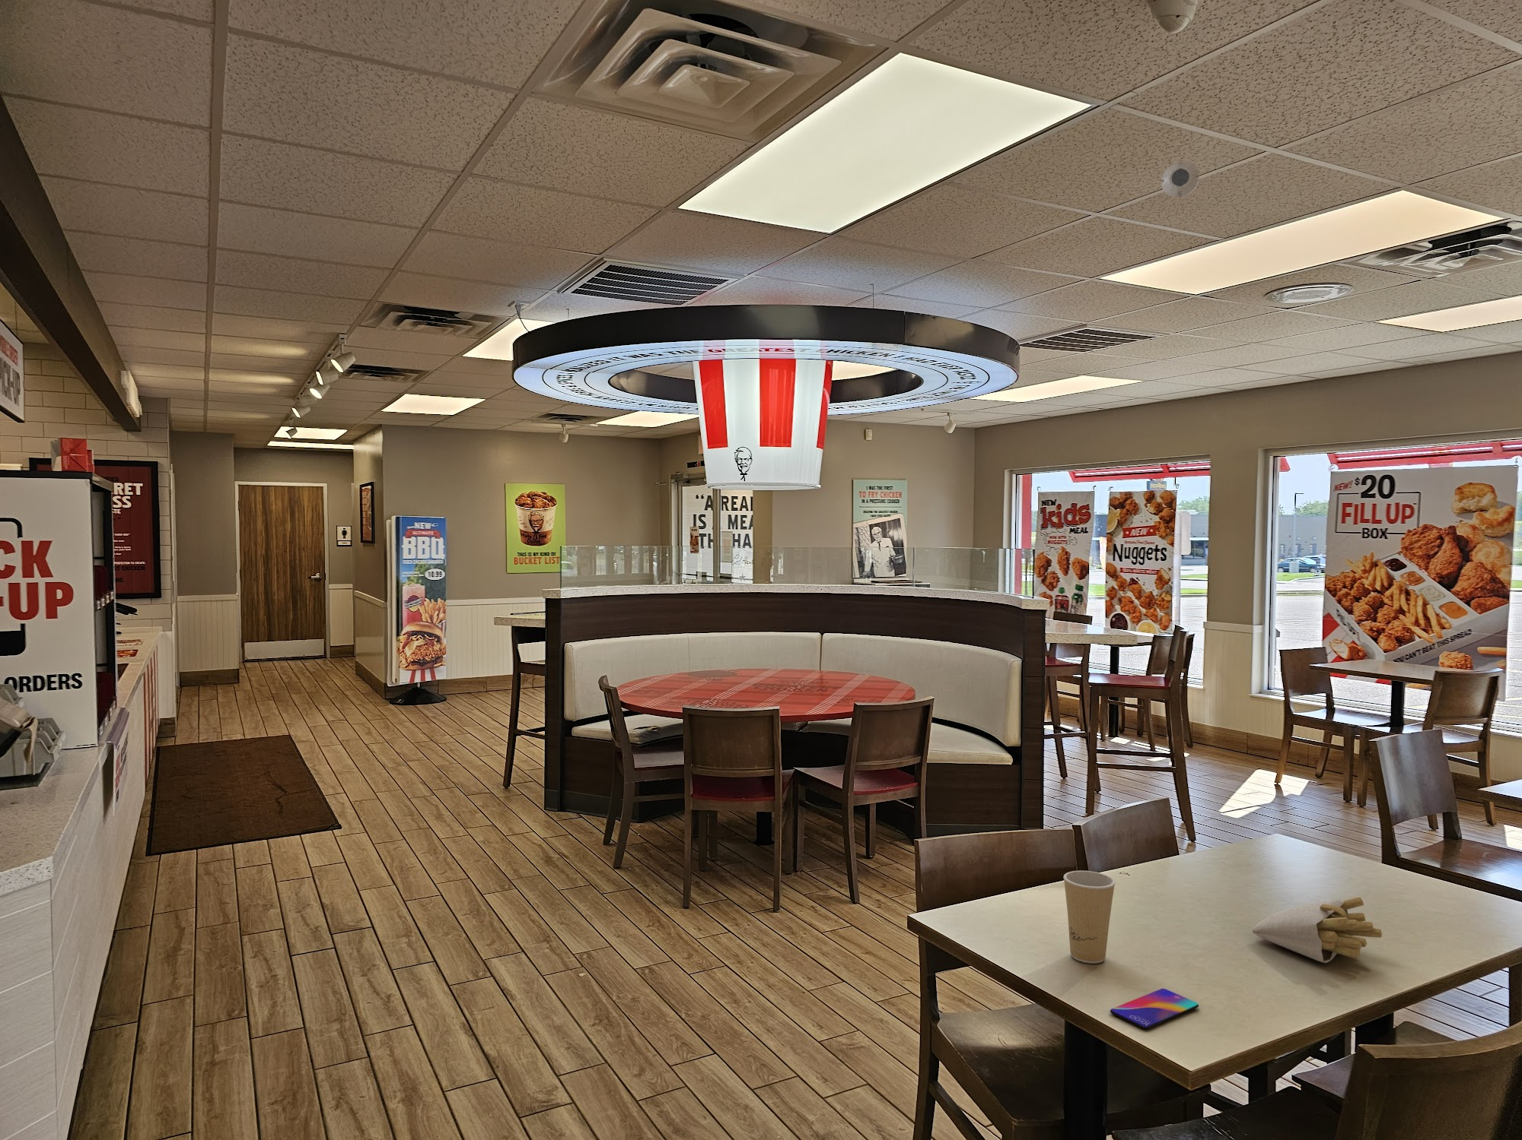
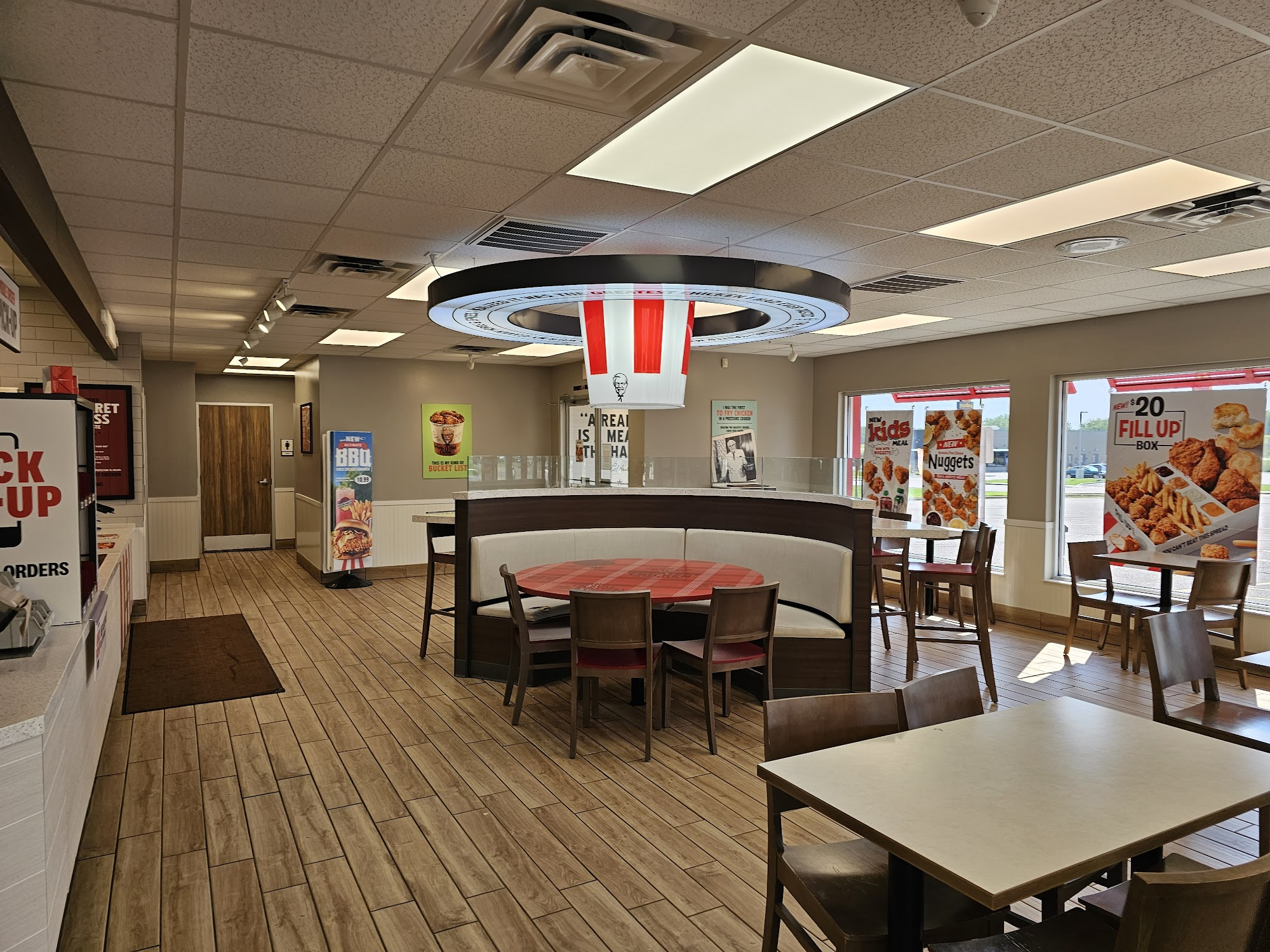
- french fries [1252,897,1383,964]
- smoke detector [1161,160,1200,199]
- smartphone [1110,988,1200,1030]
- paper cup [1063,871,1117,964]
